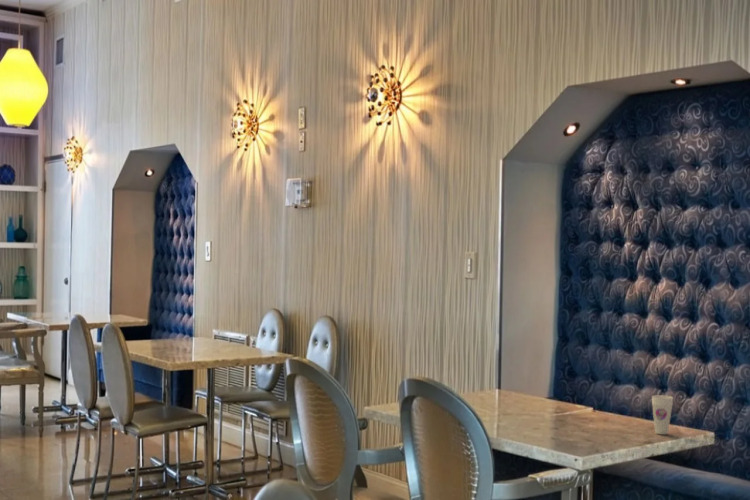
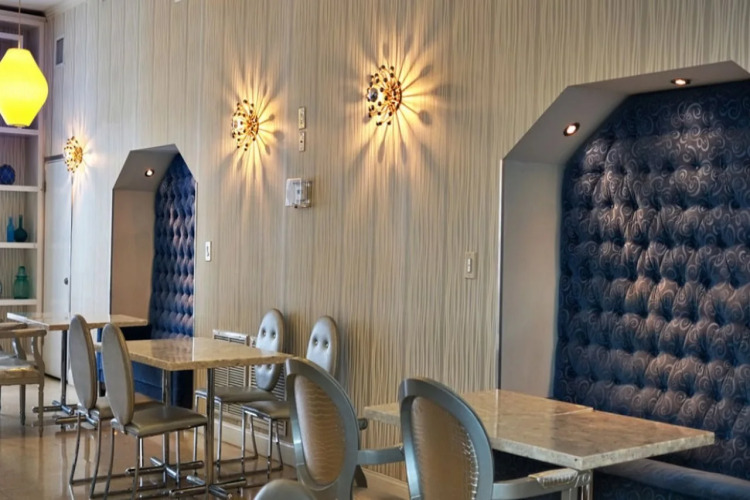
- cup [651,394,674,435]
